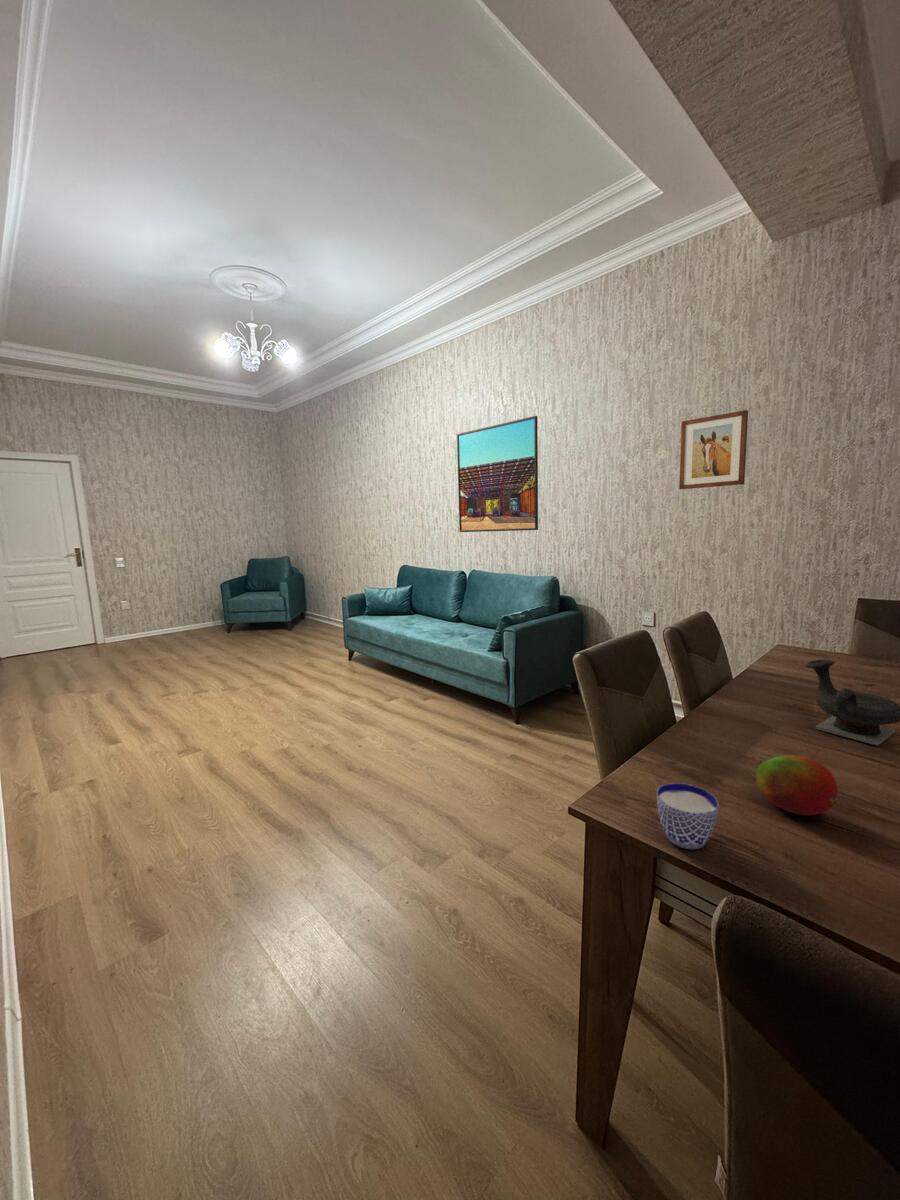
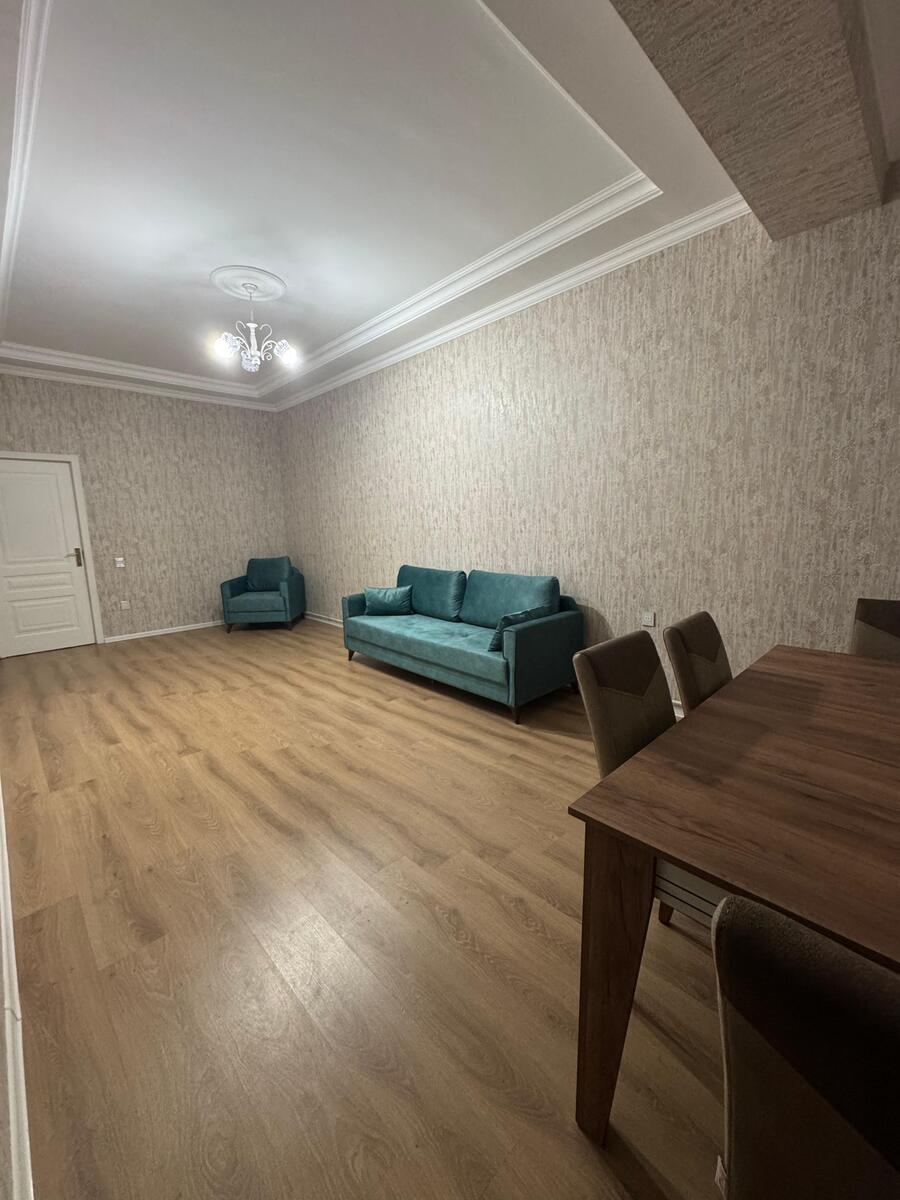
- wall art [678,409,749,490]
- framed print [456,415,539,533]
- cup [656,782,720,850]
- fruit [755,754,839,816]
- teapot [804,659,900,747]
